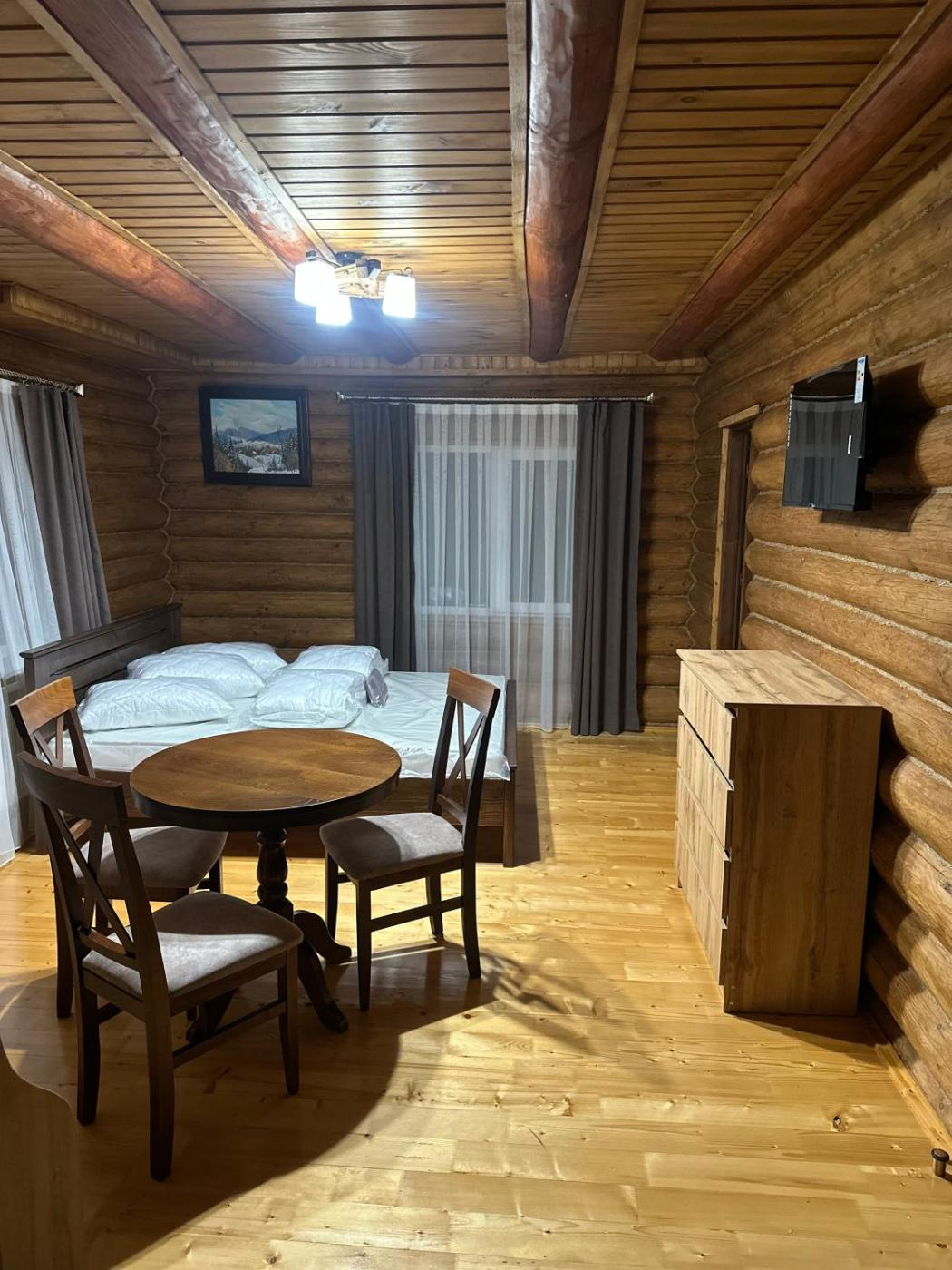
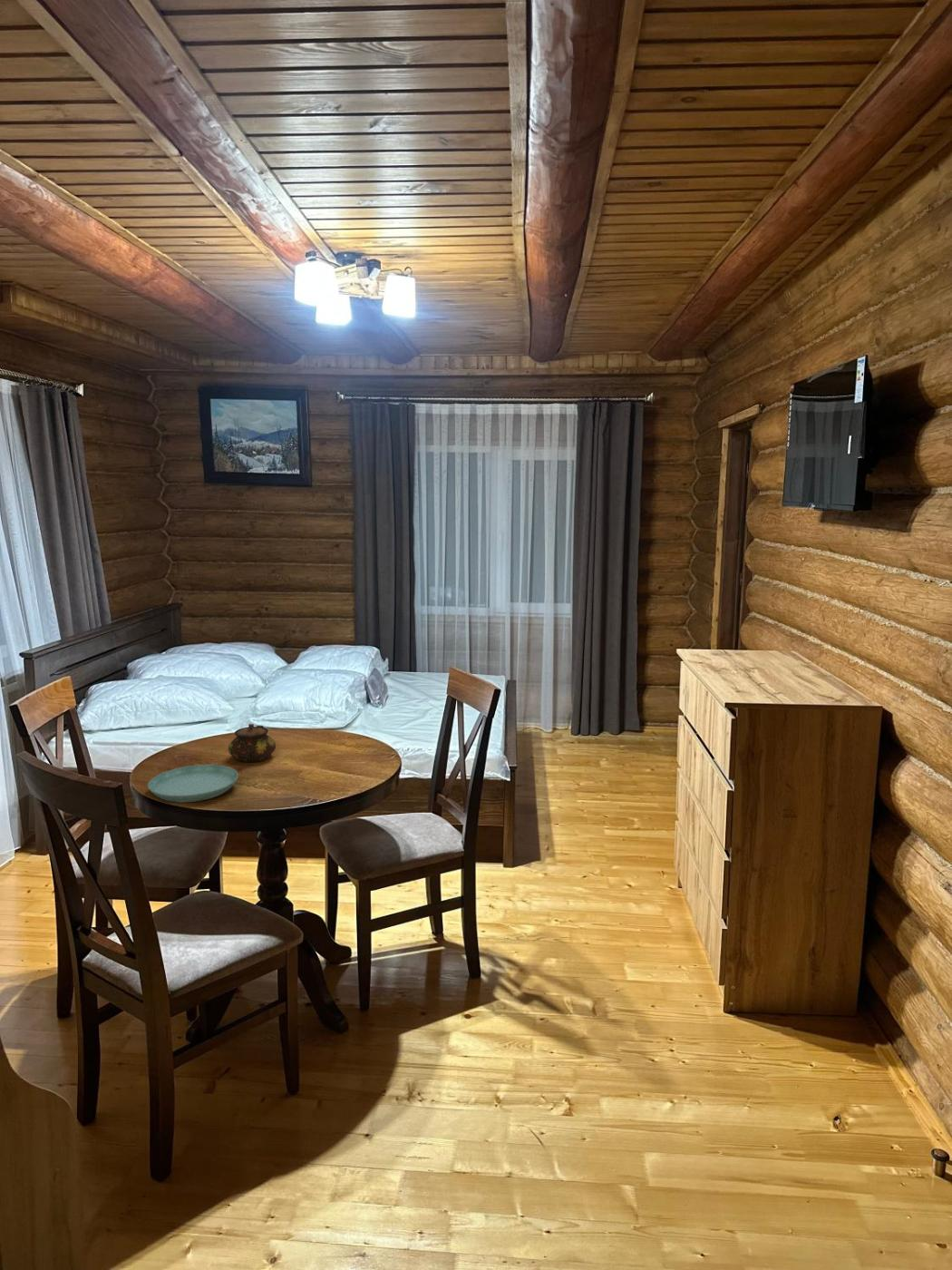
+ saucer [147,764,239,804]
+ teapot [228,723,277,763]
